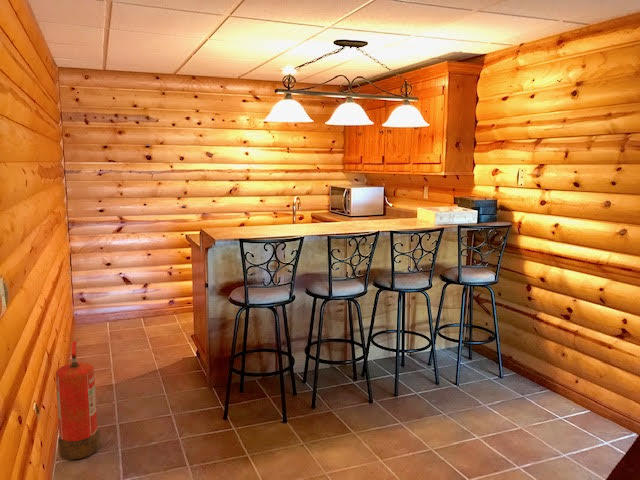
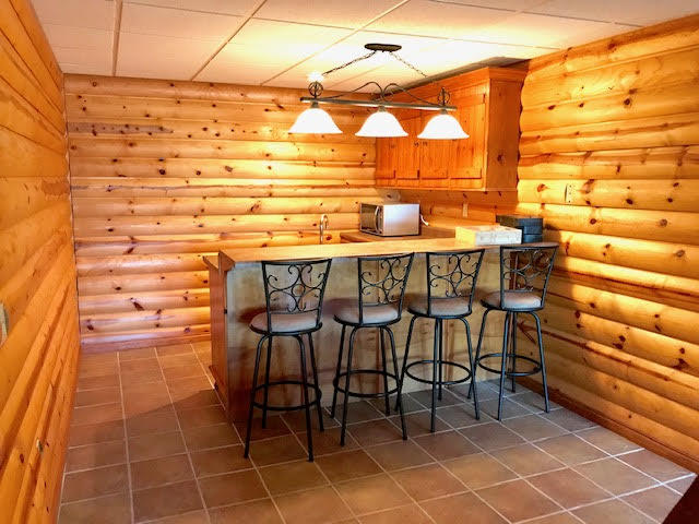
- fire extinguisher [55,340,101,460]
